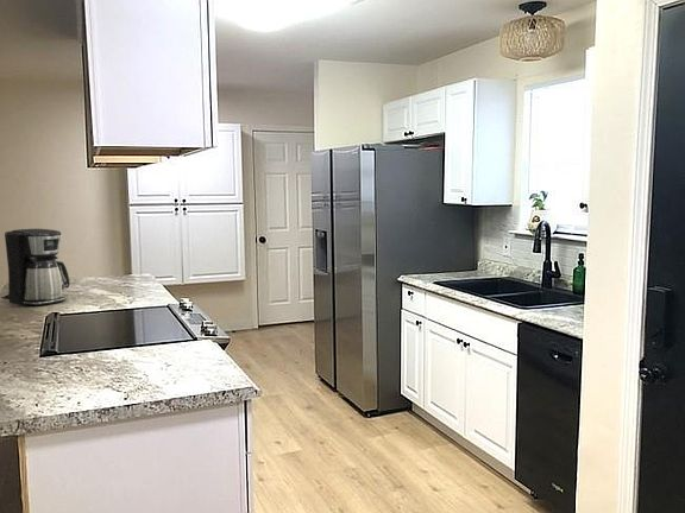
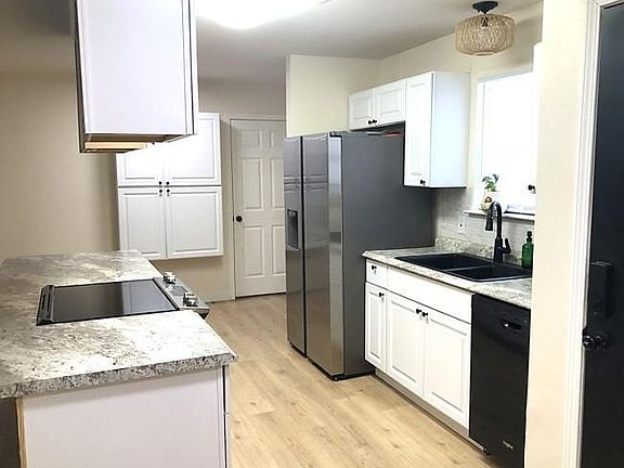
- coffee maker [0,228,71,308]
